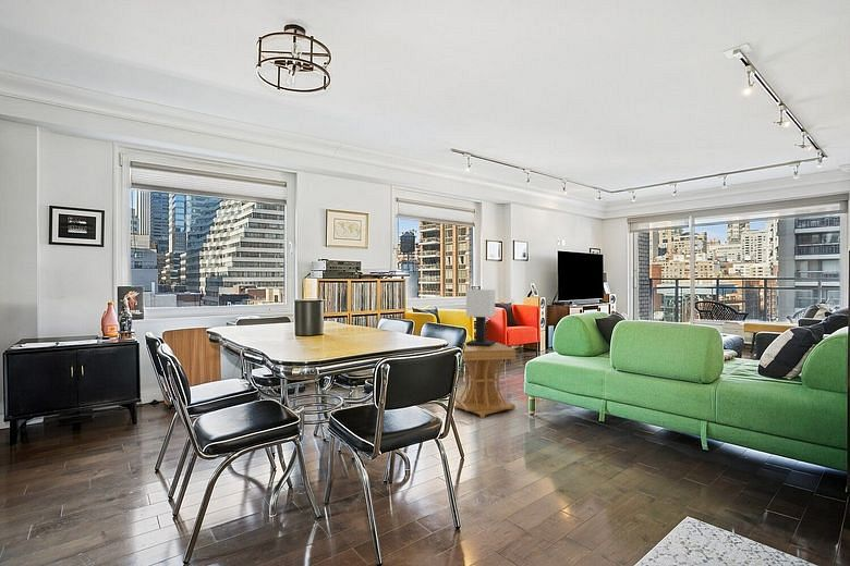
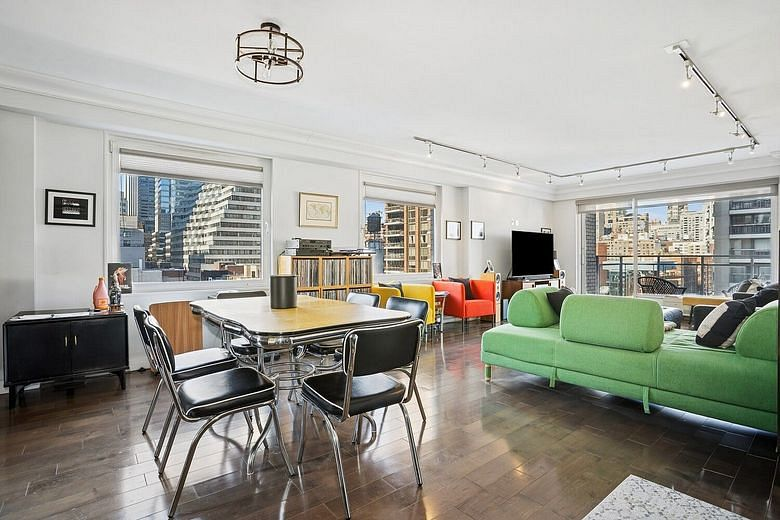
- side table [454,342,517,419]
- table lamp [465,288,496,347]
